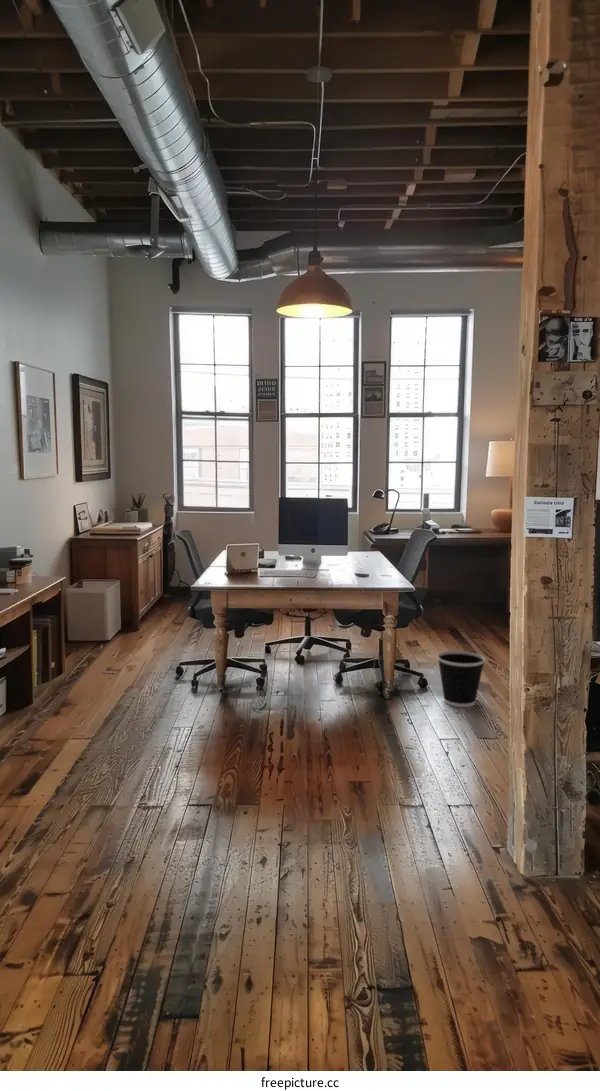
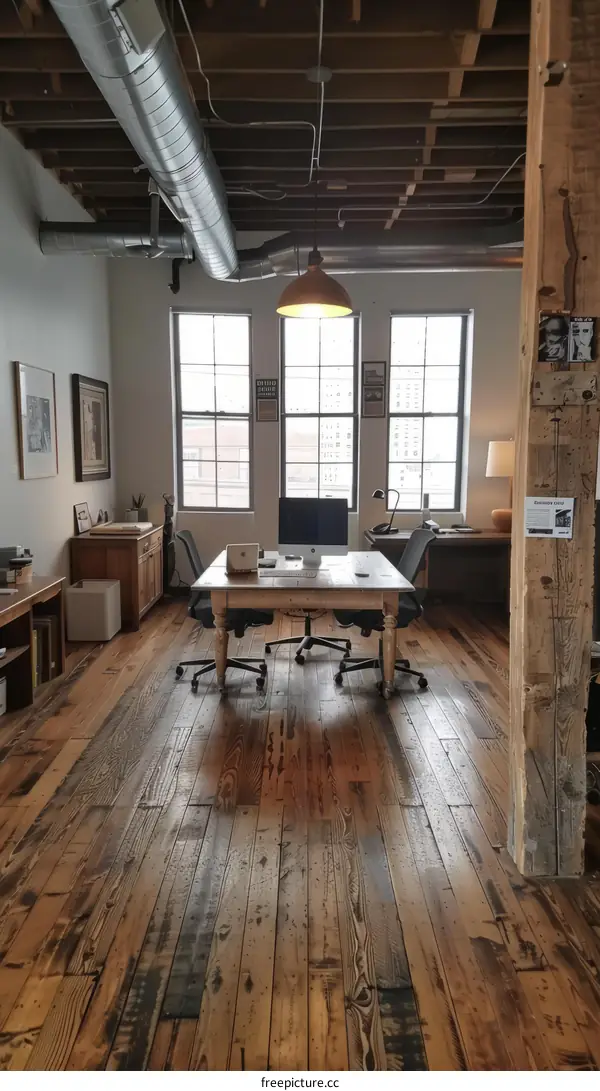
- wastebasket [436,650,486,708]
